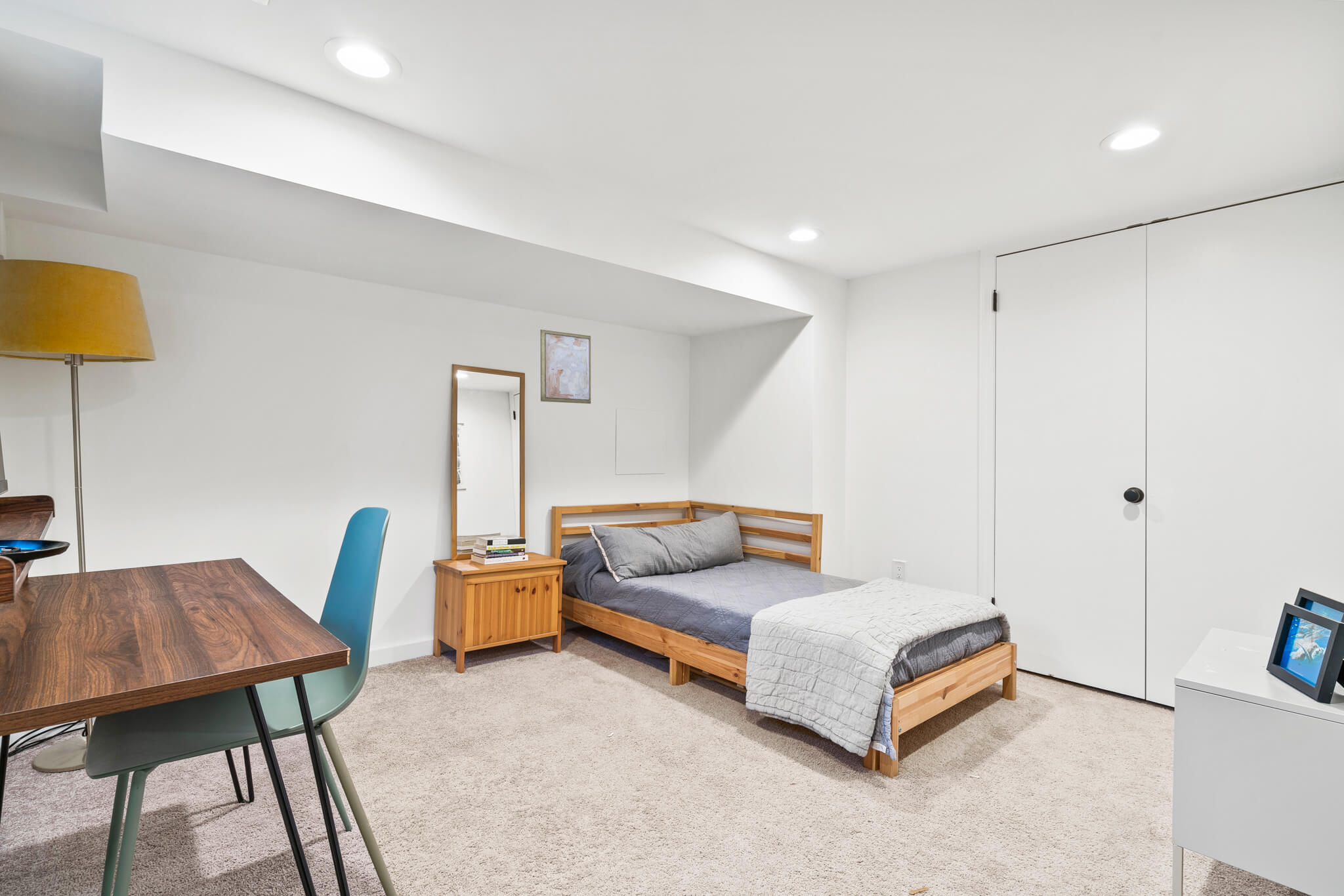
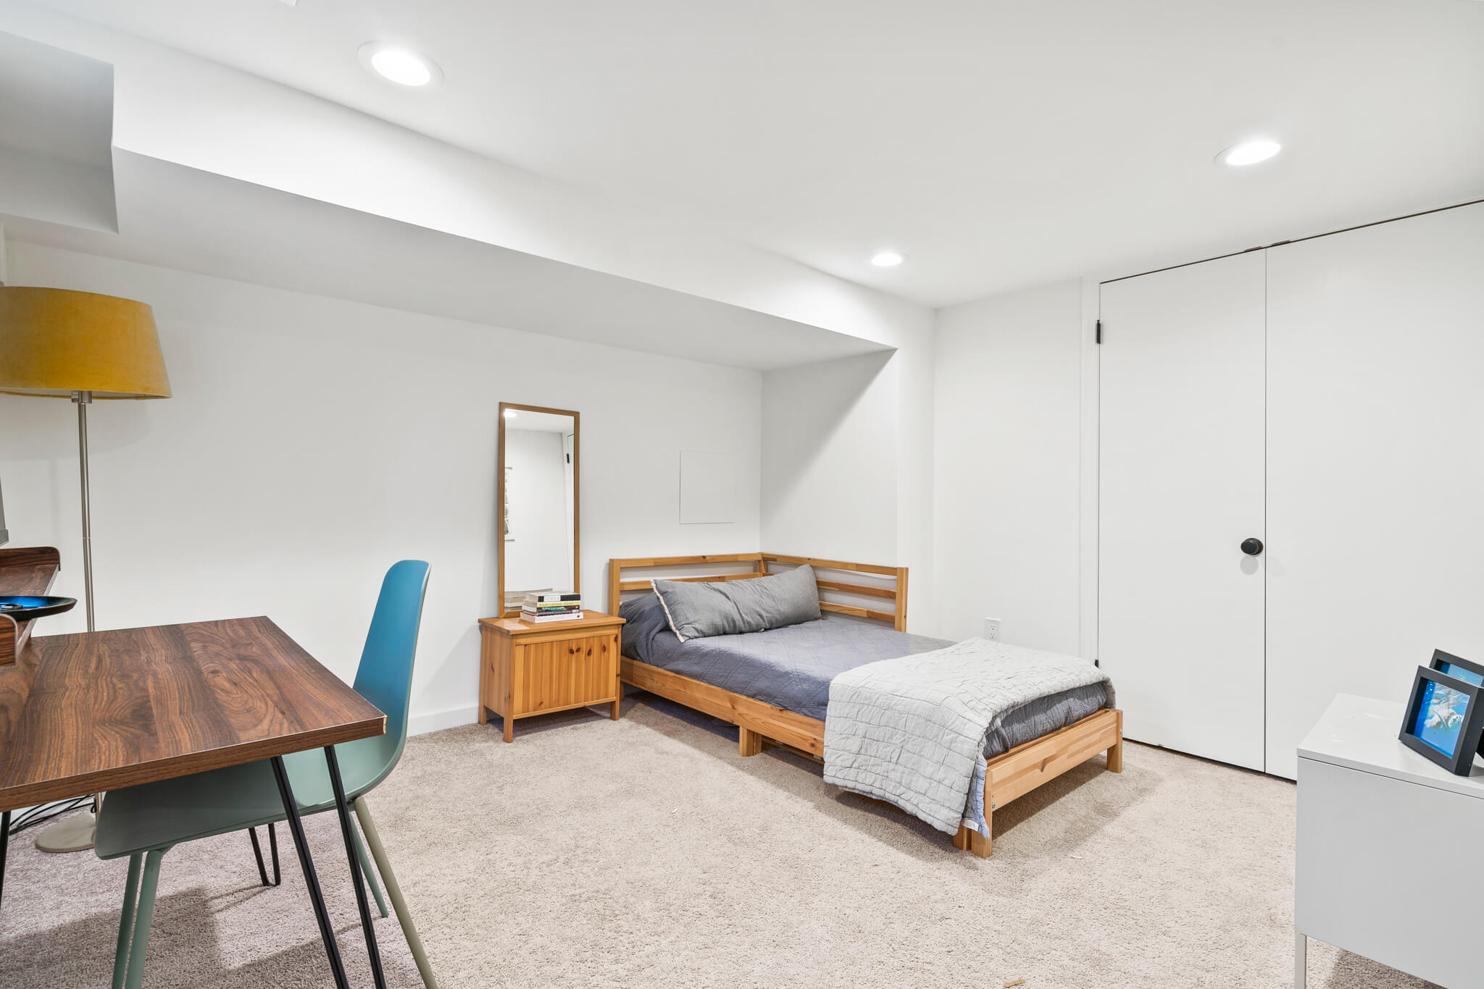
- wall art [540,329,591,404]
